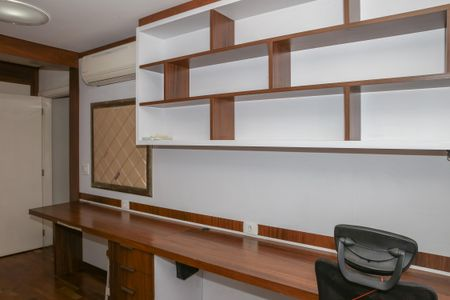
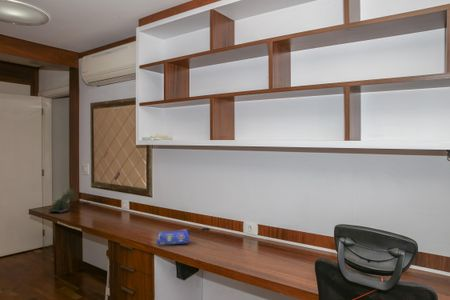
+ succulent plant [48,188,75,214]
+ pencil case [155,228,191,246]
